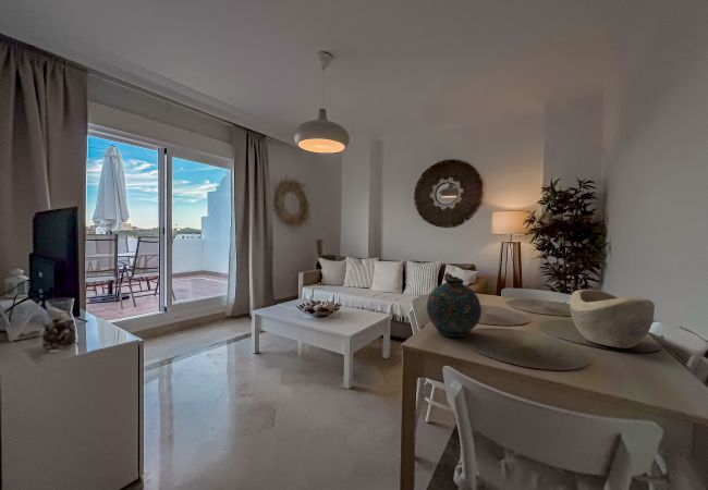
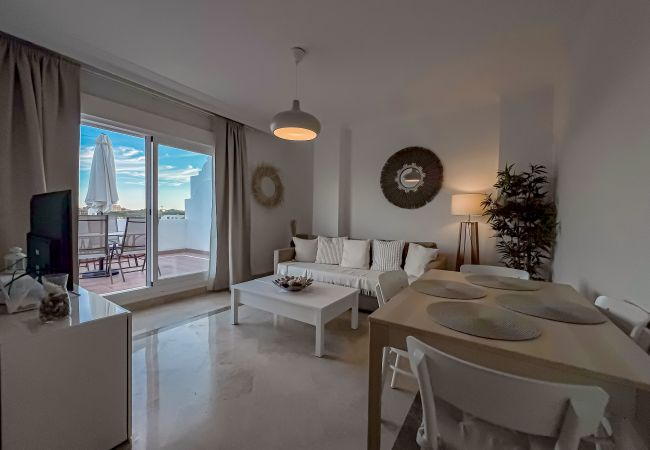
- decorative bowl [569,289,656,350]
- snuff bottle [426,271,483,339]
